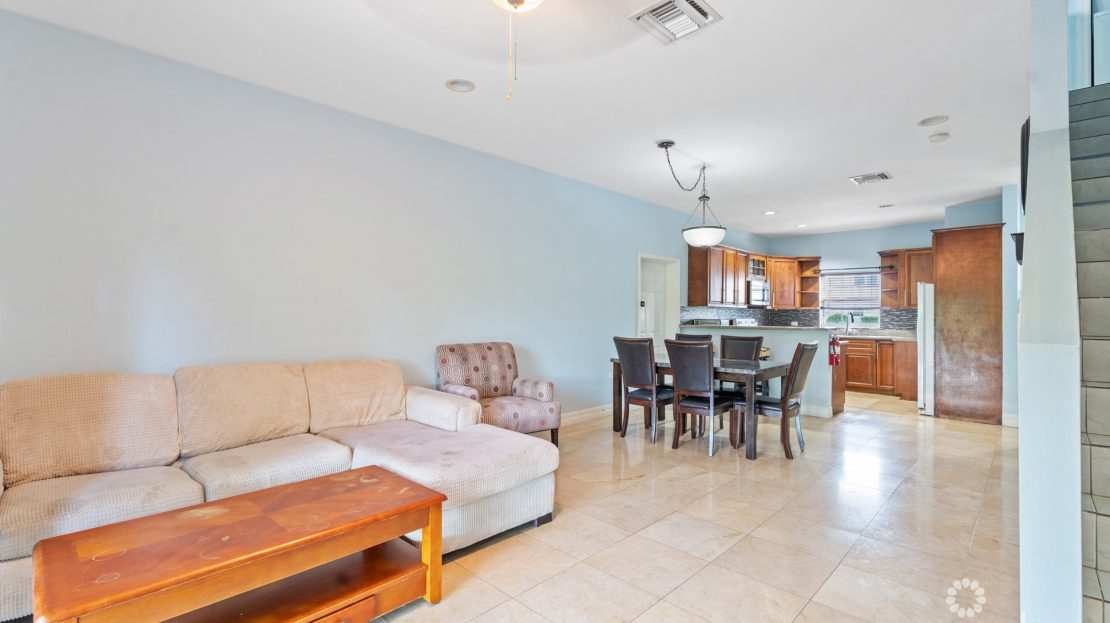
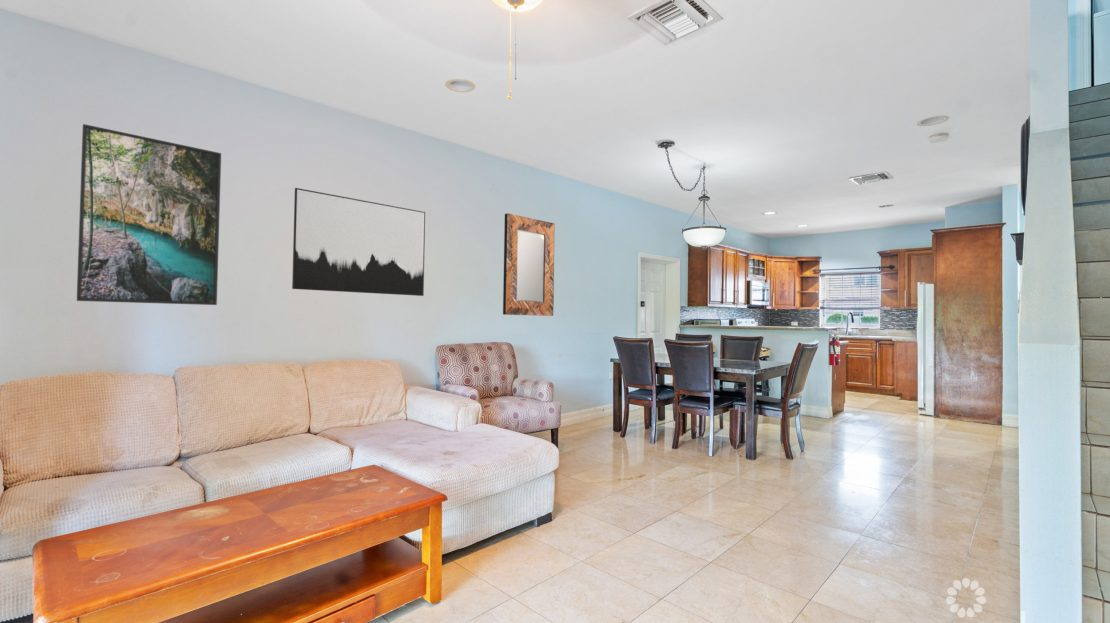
+ wall art [291,187,426,297]
+ home mirror [502,212,556,317]
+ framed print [76,123,222,306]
